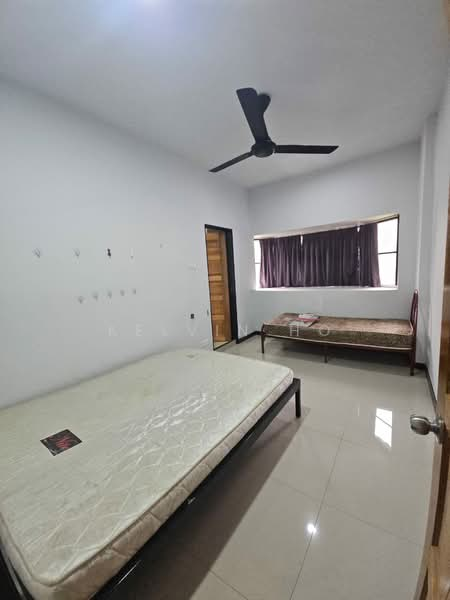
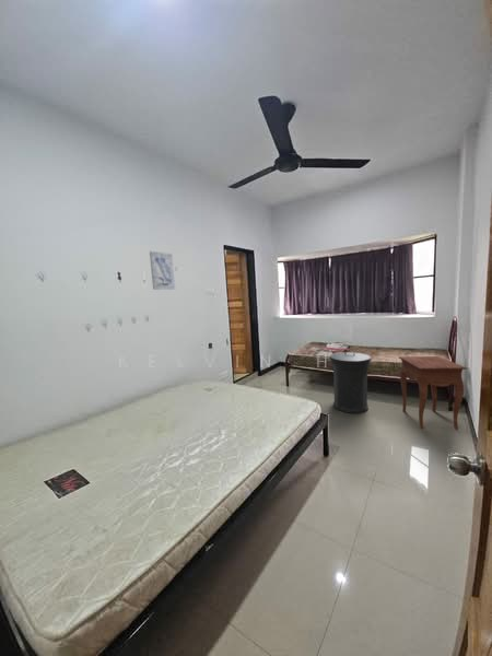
+ trash can [328,351,372,414]
+ wall art [149,250,176,291]
+ side table [398,355,468,431]
